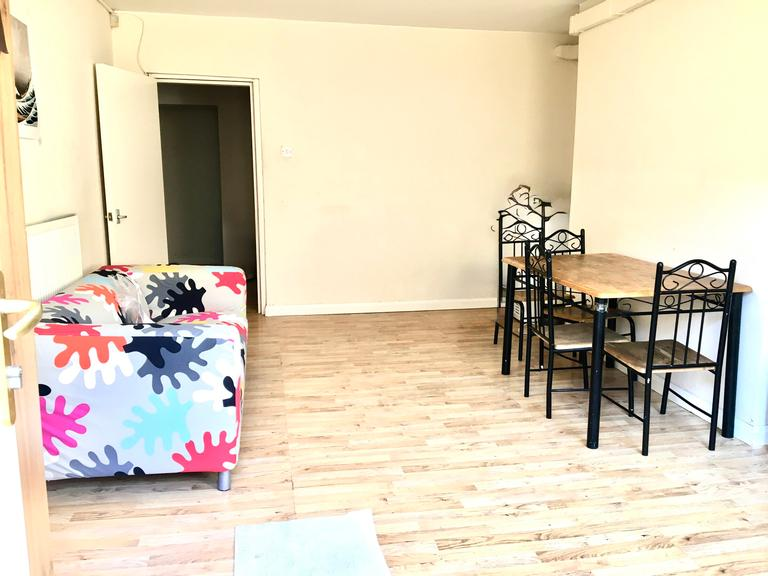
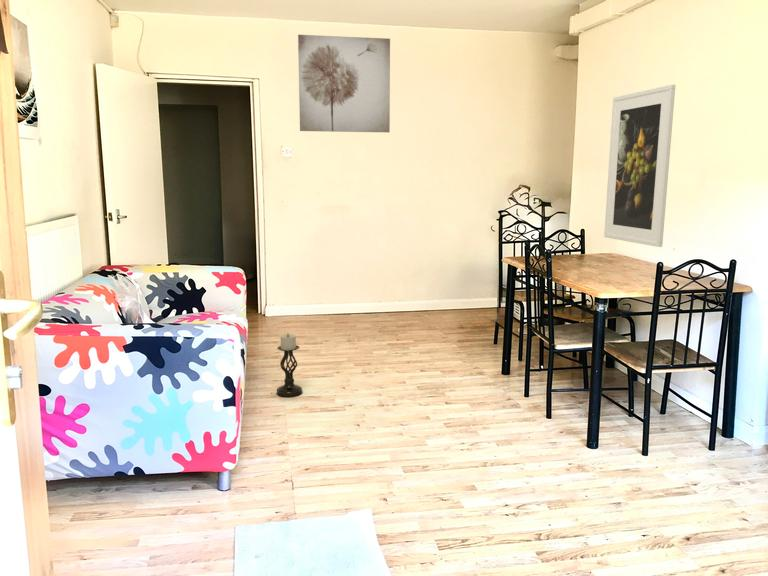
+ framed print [603,84,676,248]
+ candle holder [275,333,304,398]
+ wall art [297,34,391,133]
